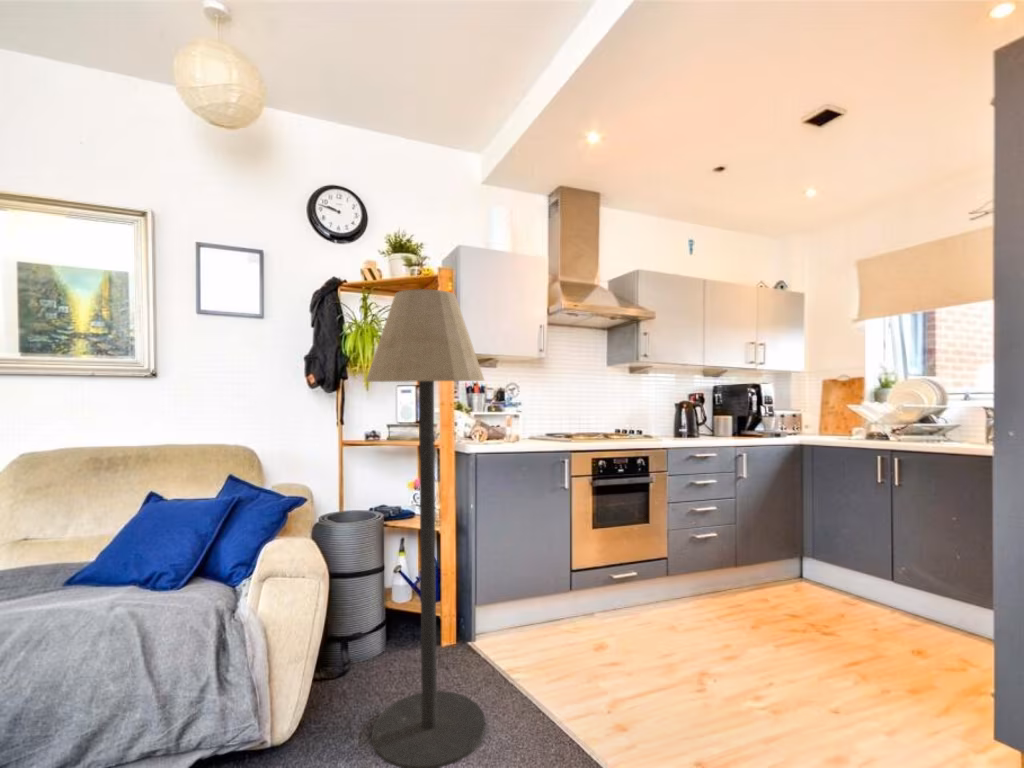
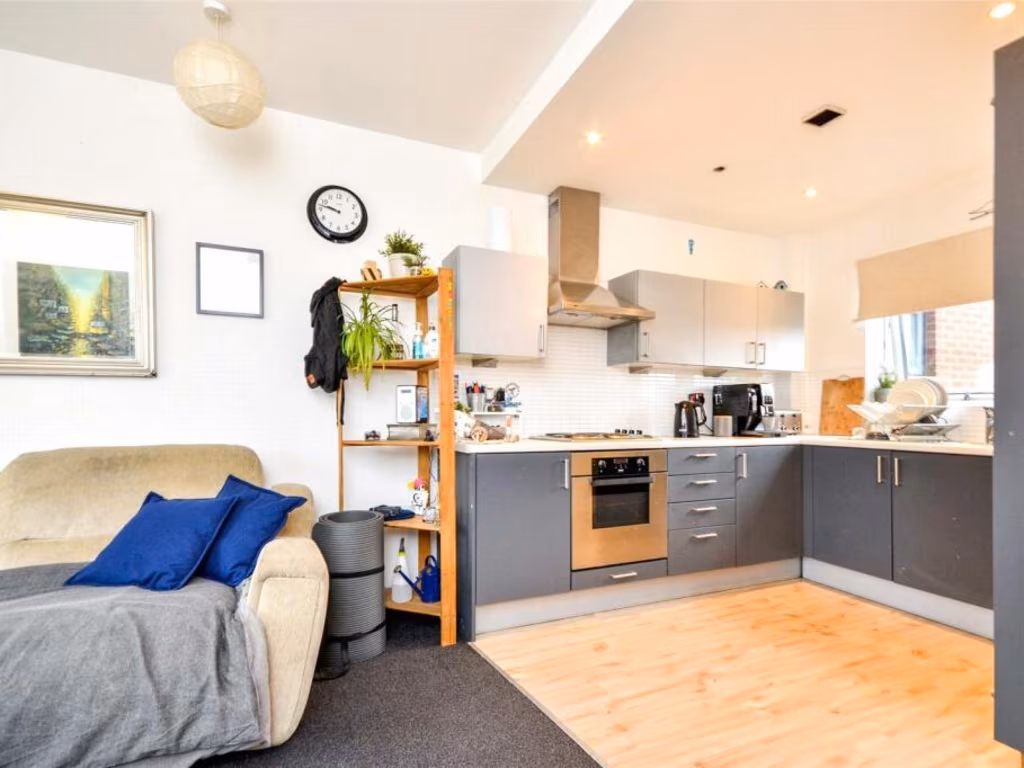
- floor lamp [365,288,486,768]
